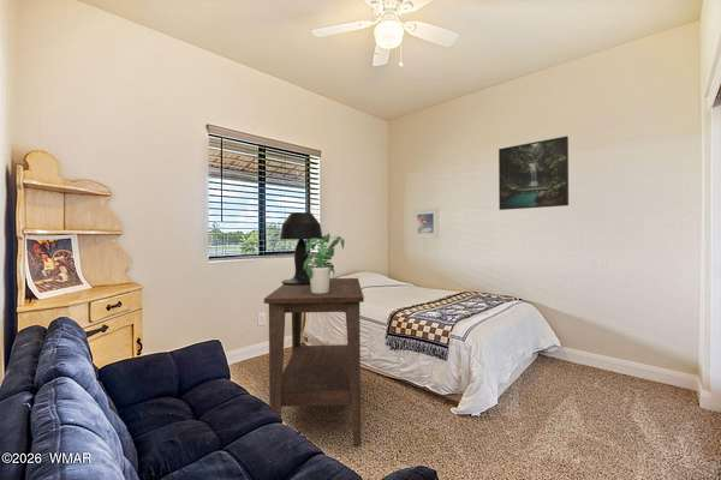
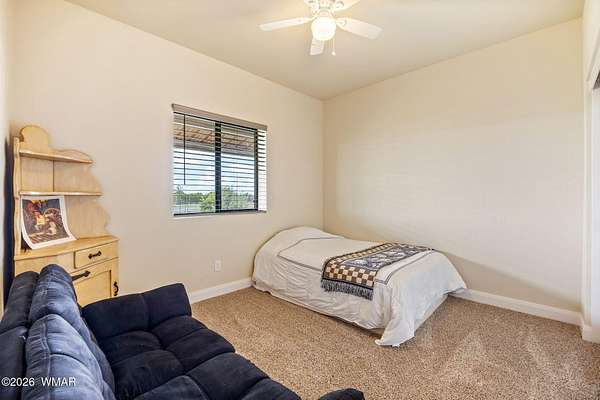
- potted plant [303,233,346,294]
- side table [263,277,365,446]
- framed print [497,136,570,211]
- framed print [412,206,440,240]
- table lamp [279,211,323,286]
